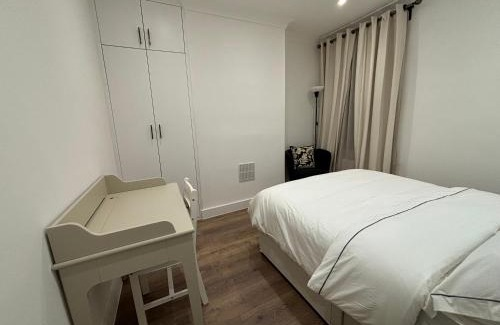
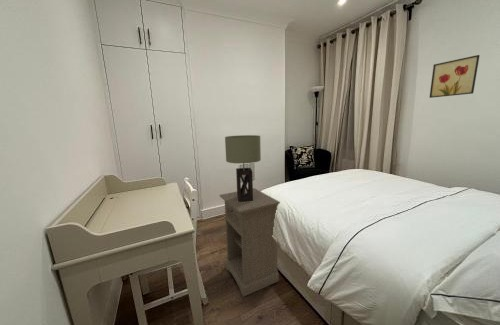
+ table lamp [224,134,262,202]
+ nightstand [219,187,281,298]
+ wall art [428,54,481,99]
